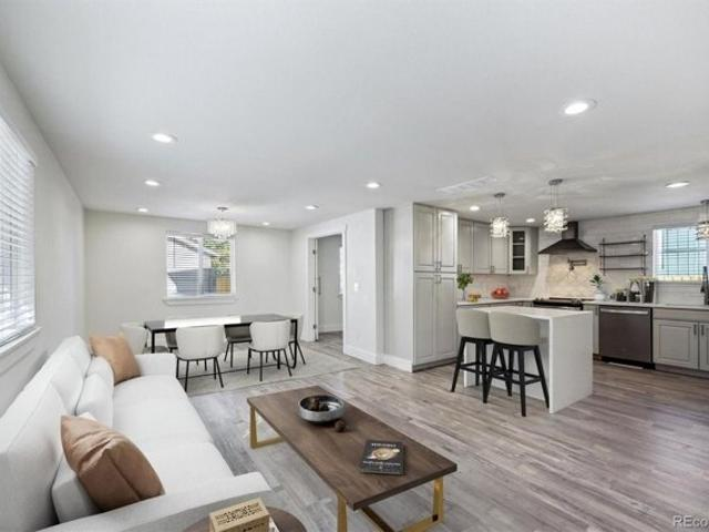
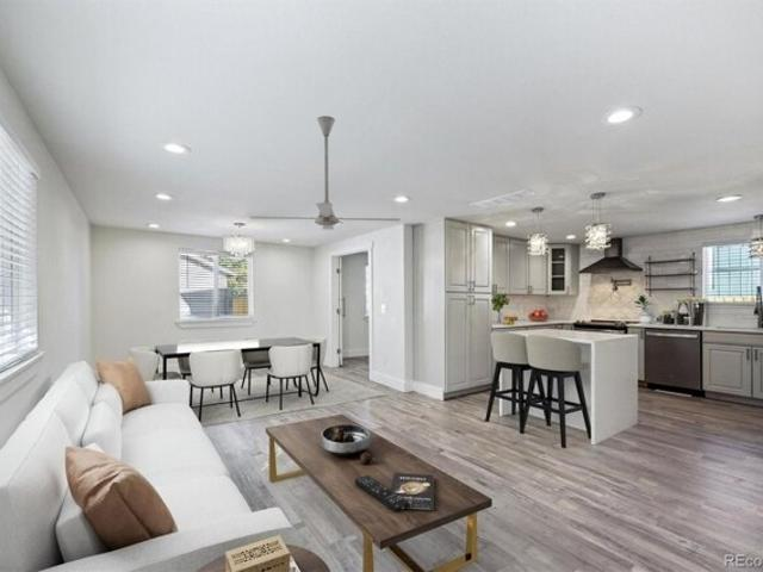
+ remote control [354,474,411,514]
+ ceiling fan [248,114,402,231]
